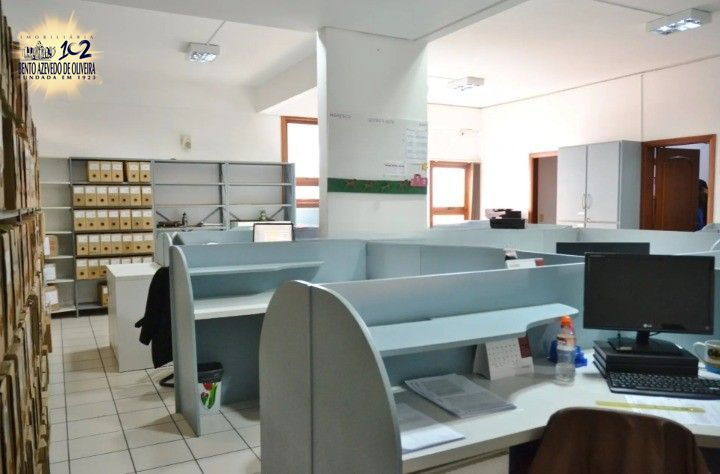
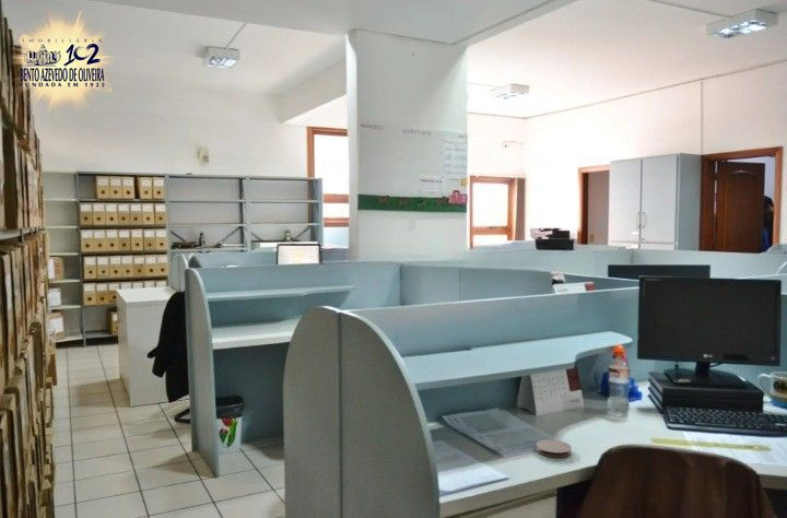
+ coaster [535,438,573,459]
